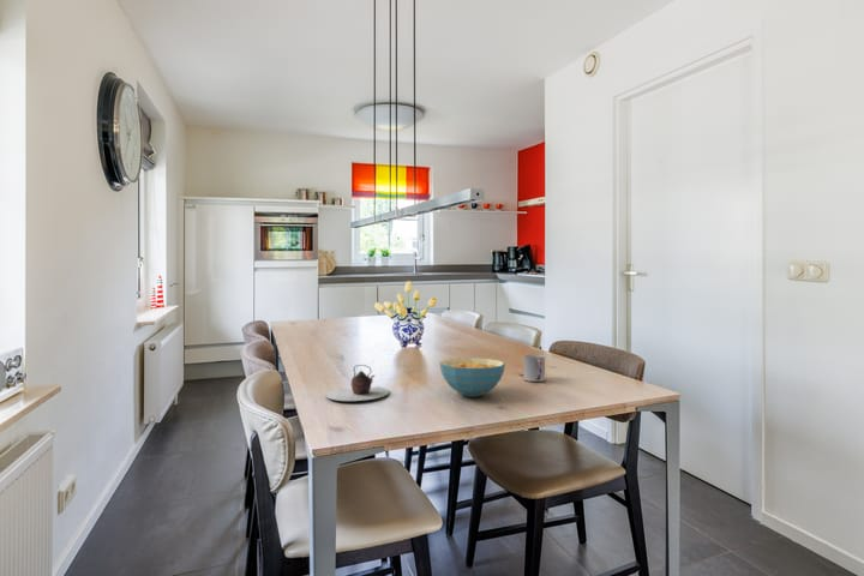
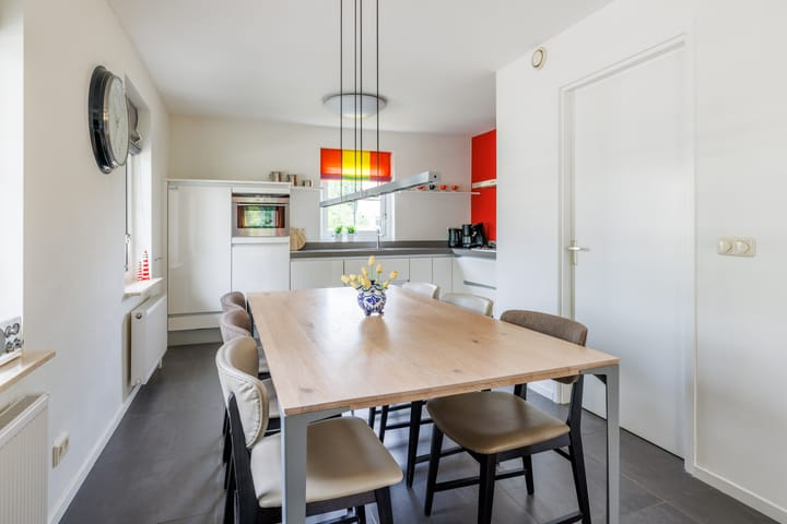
- teapot [325,364,390,402]
- cup [523,353,546,383]
- cereal bowl [439,356,506,398]
